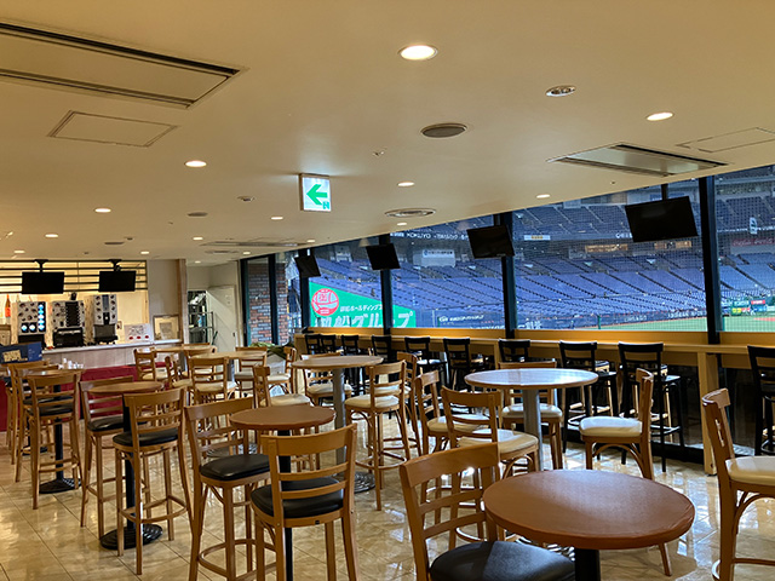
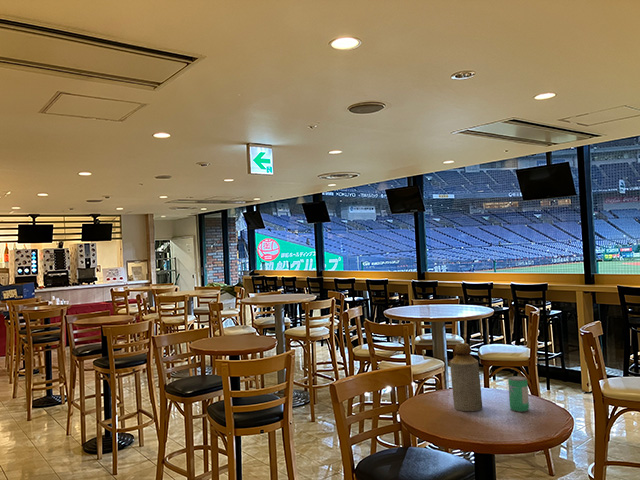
+ bottle [449,342,483,412]
+ beverage can [507,375,530,413]
